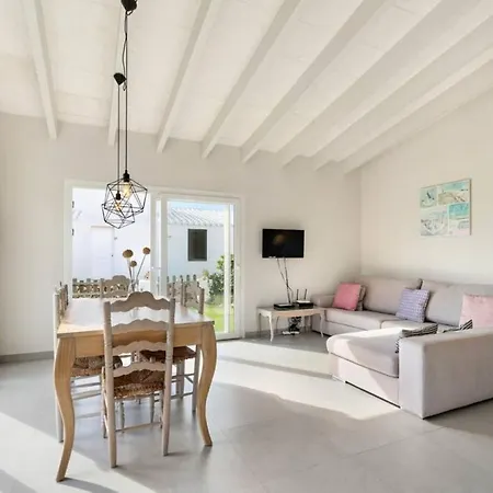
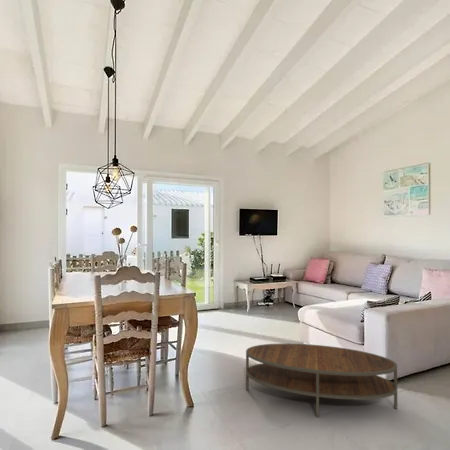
+ coffee table [245,343,398,418]
